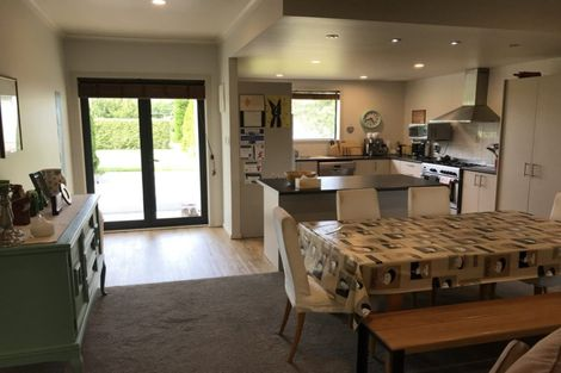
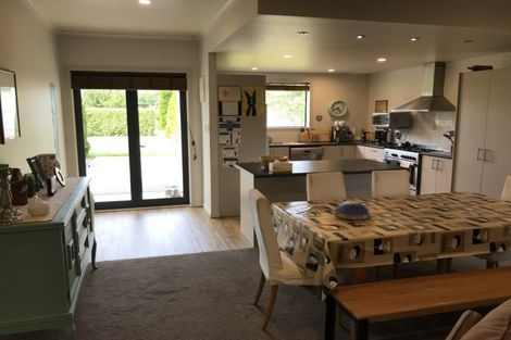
+ decorative bowl [333,200,371,221]
